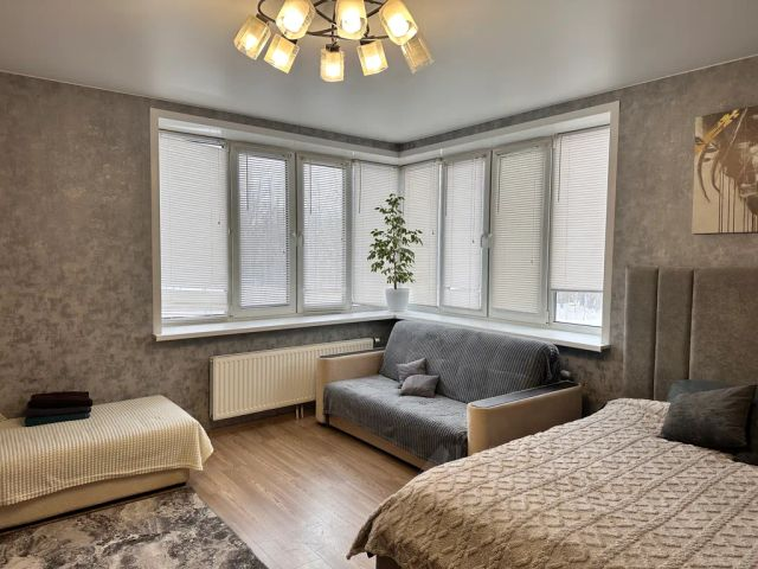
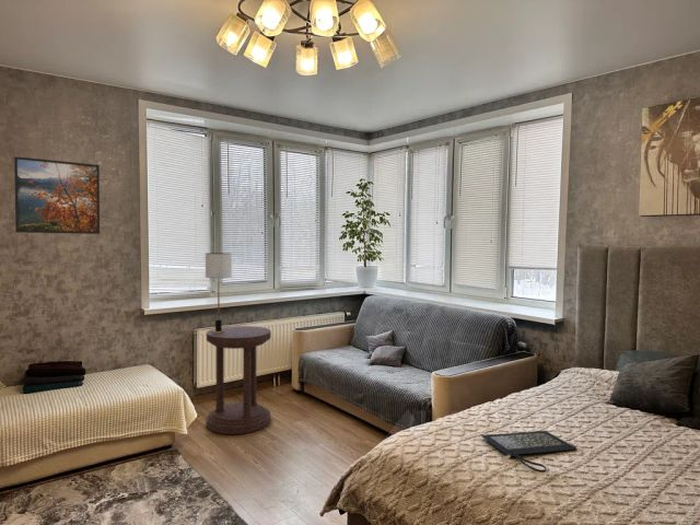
+ side table [206,325,272,435]
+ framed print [13,155,101,235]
+ clutch bag [479,430,579,474]
+ table lamp [205,252,233,334]
